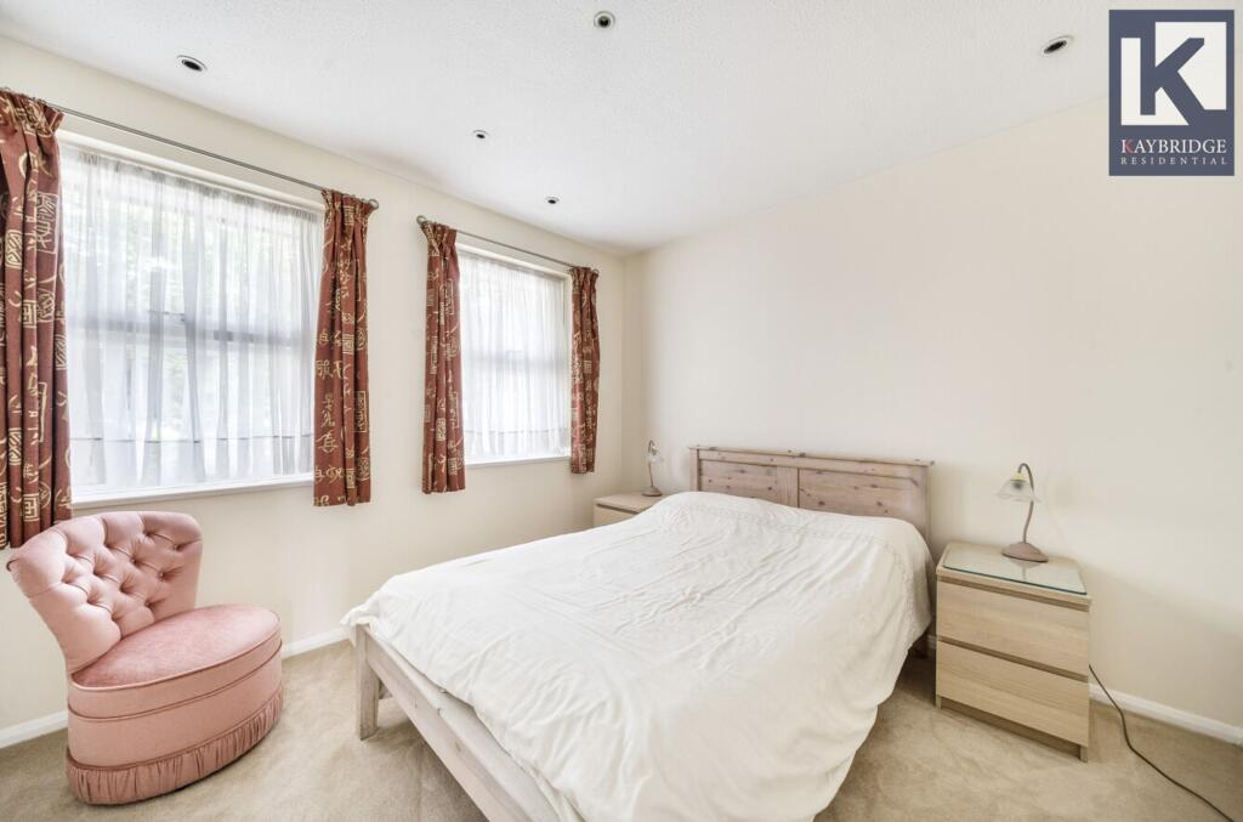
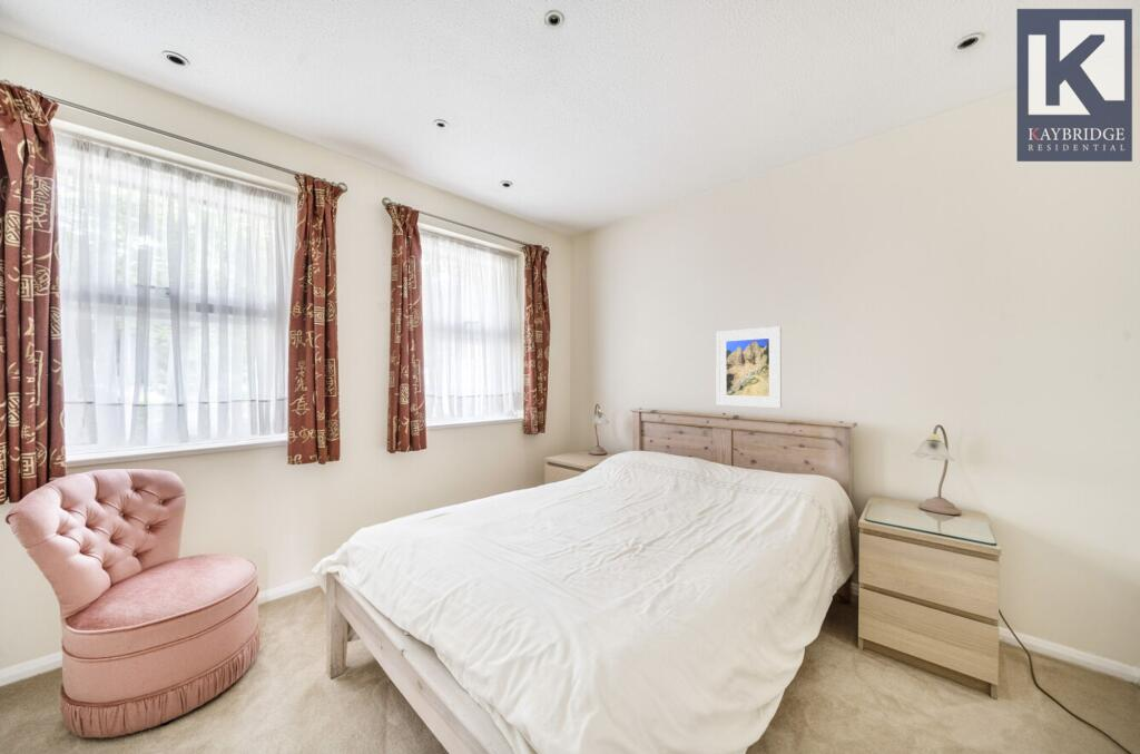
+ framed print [715,325,783,409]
